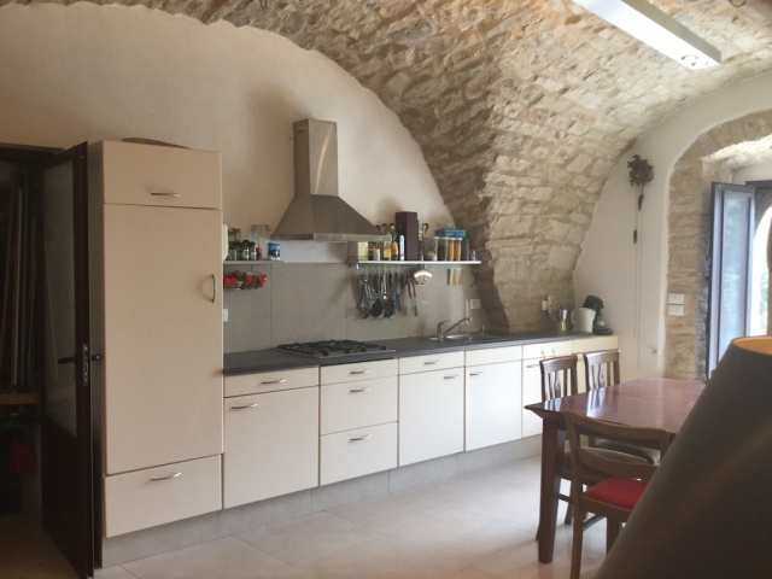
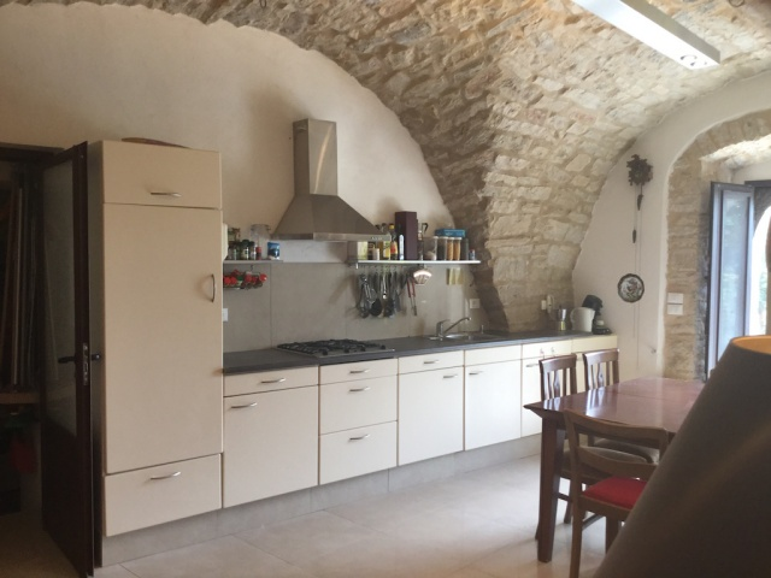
+ decorative plate [616,272,646,303]
